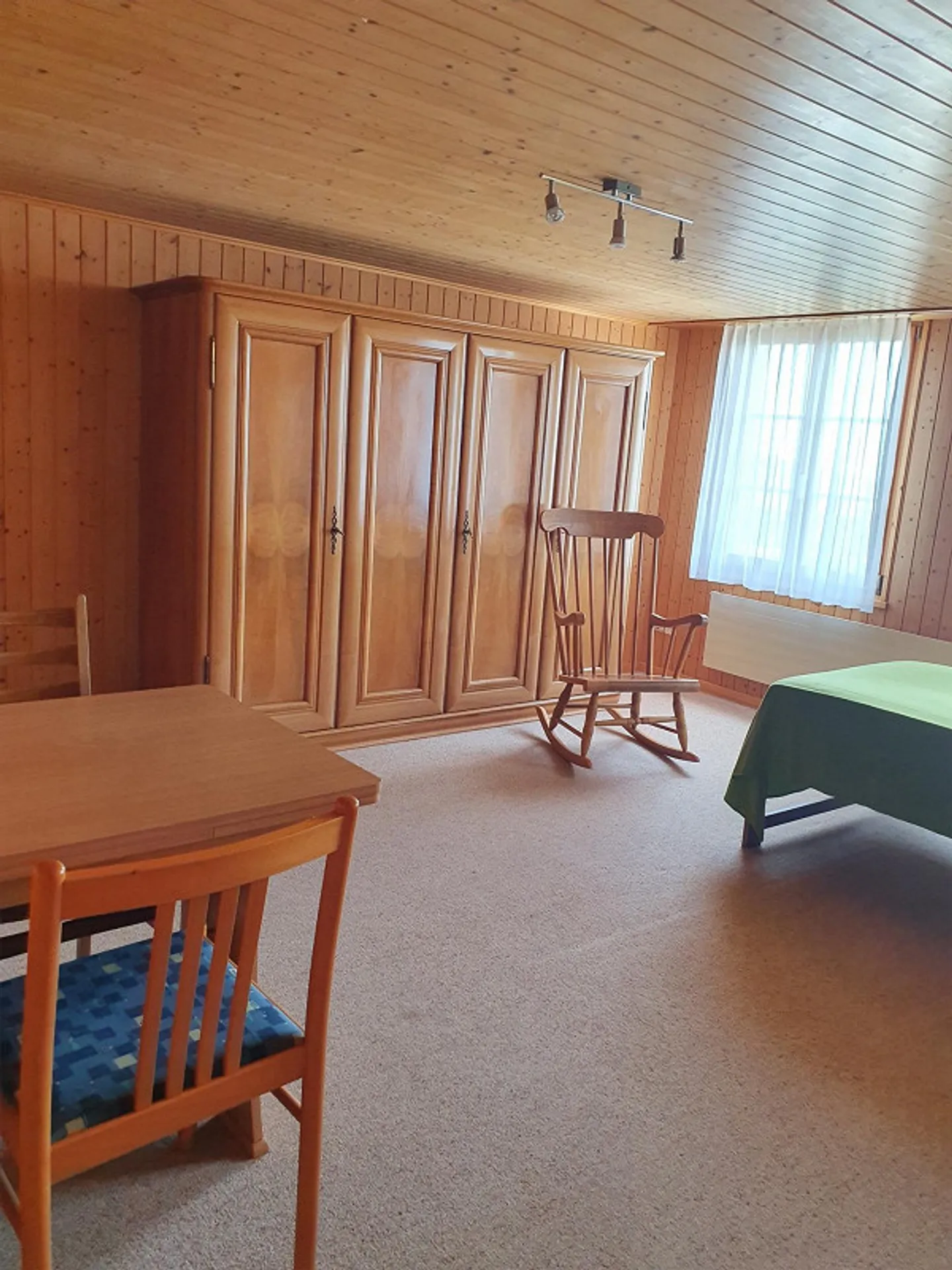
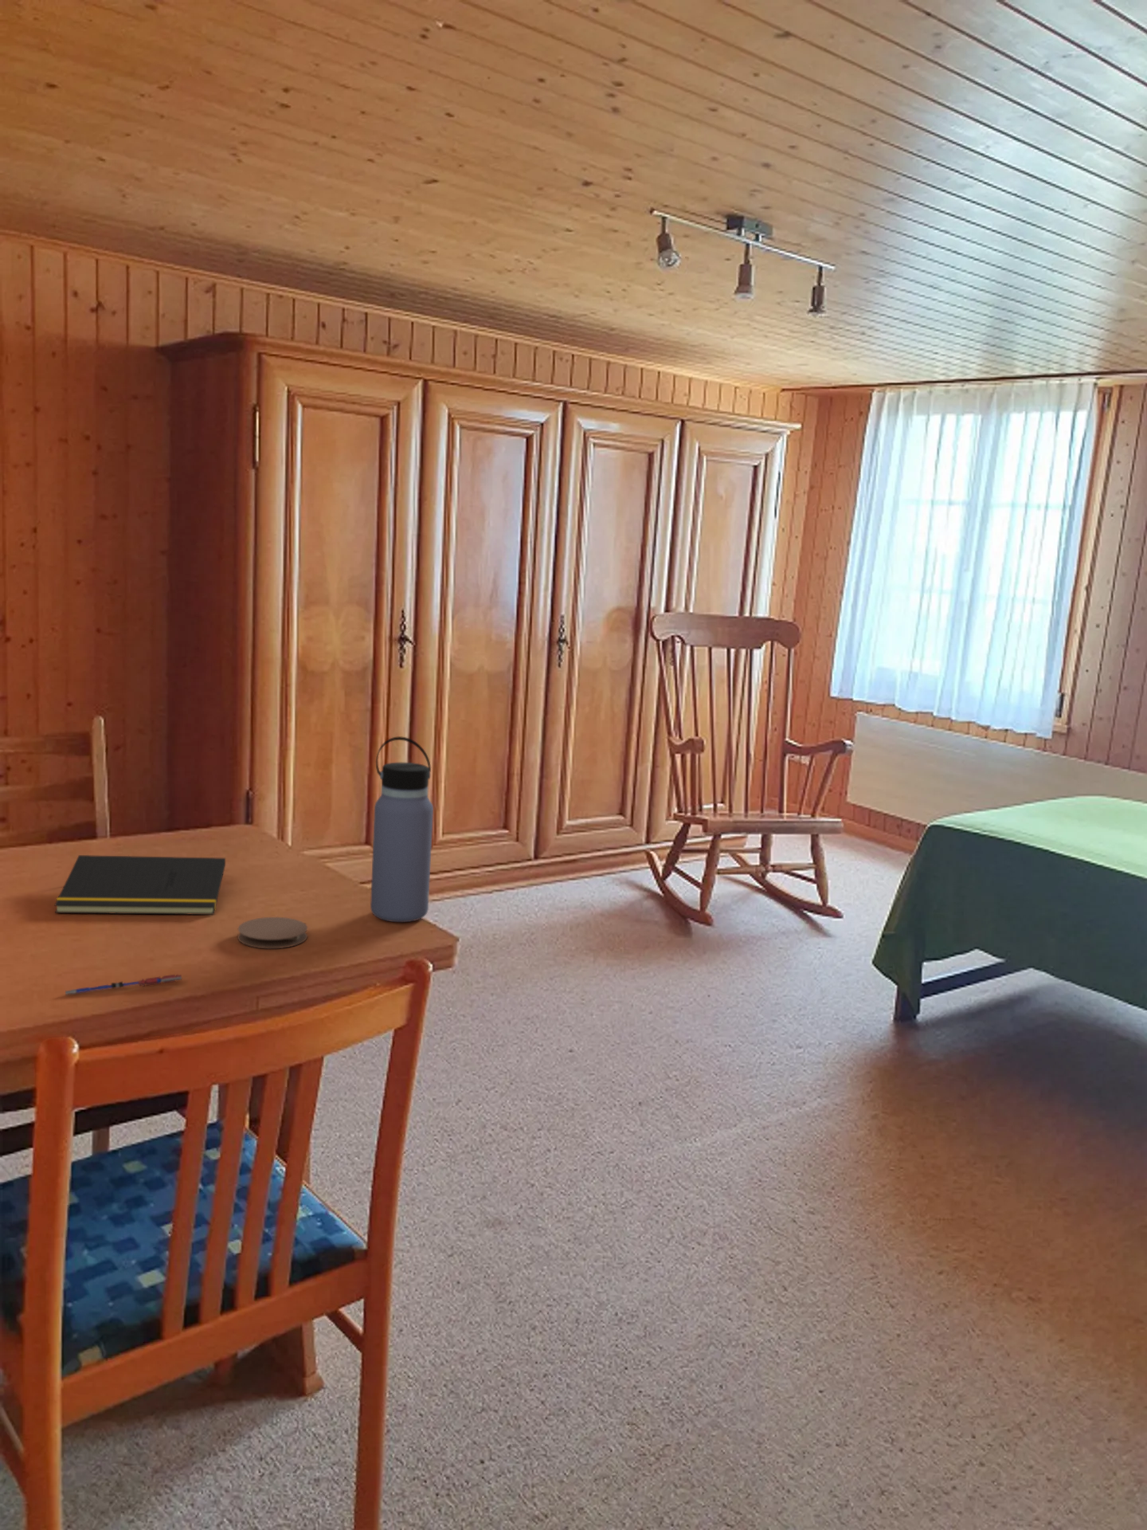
+ coaster [236,917,308,949]
+ notepad [54,854,227,916]
+ pen [65,973,182,996]
+ water bottle [370,736,434,923]
